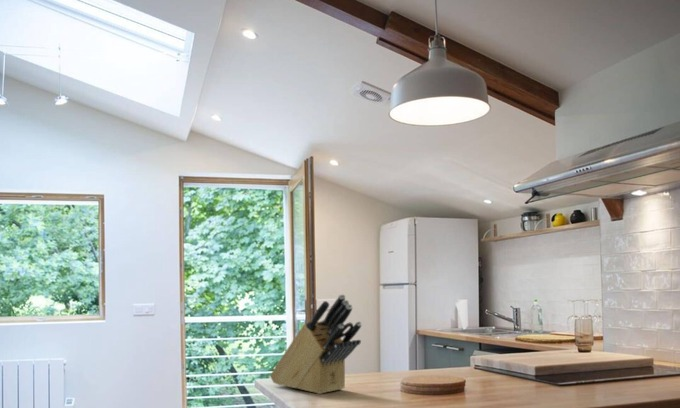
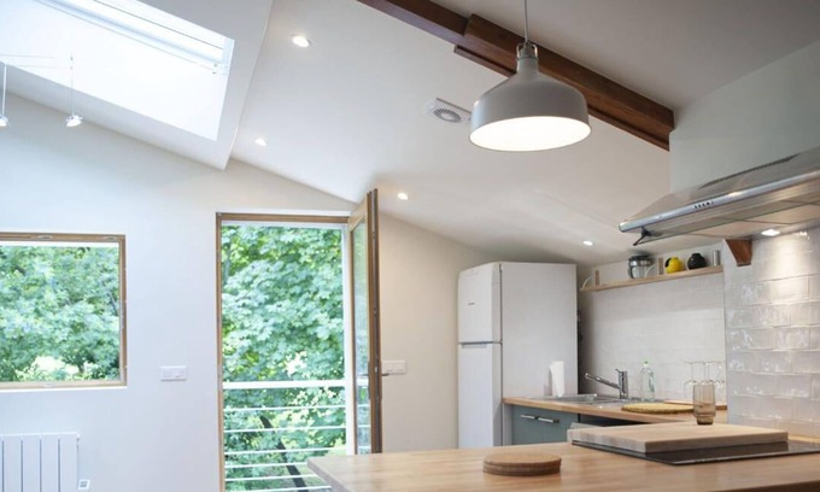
- knife block [269,293,363,395]
